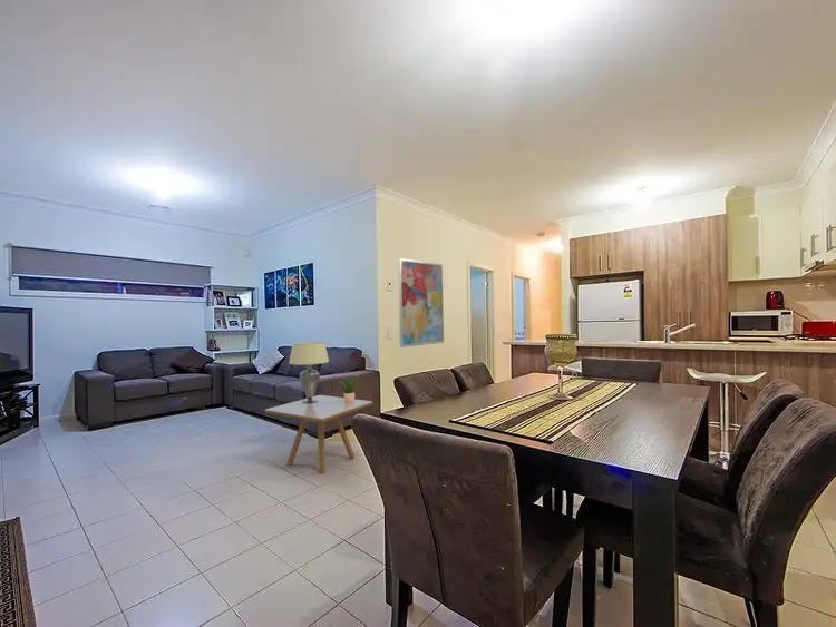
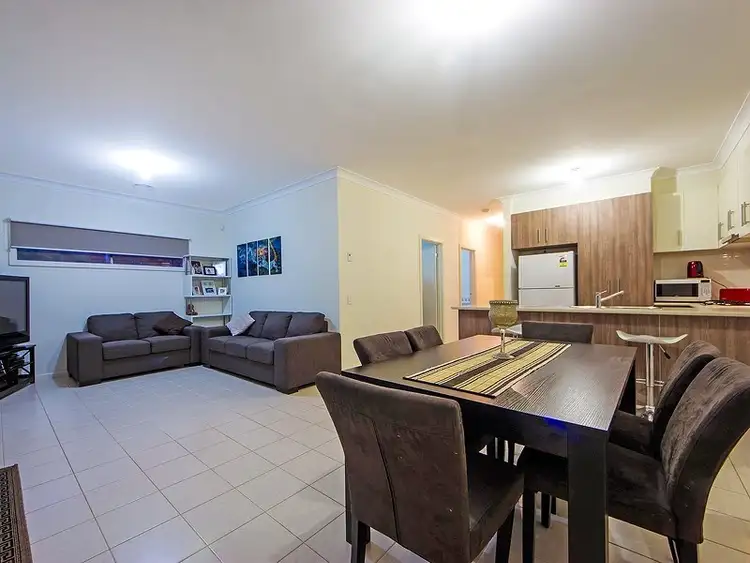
- potted plant [338,373,360,403]
- wall art [397,257,445,349]
- side table [264,394,373,474]
- lampshade [288,341,330,404]
